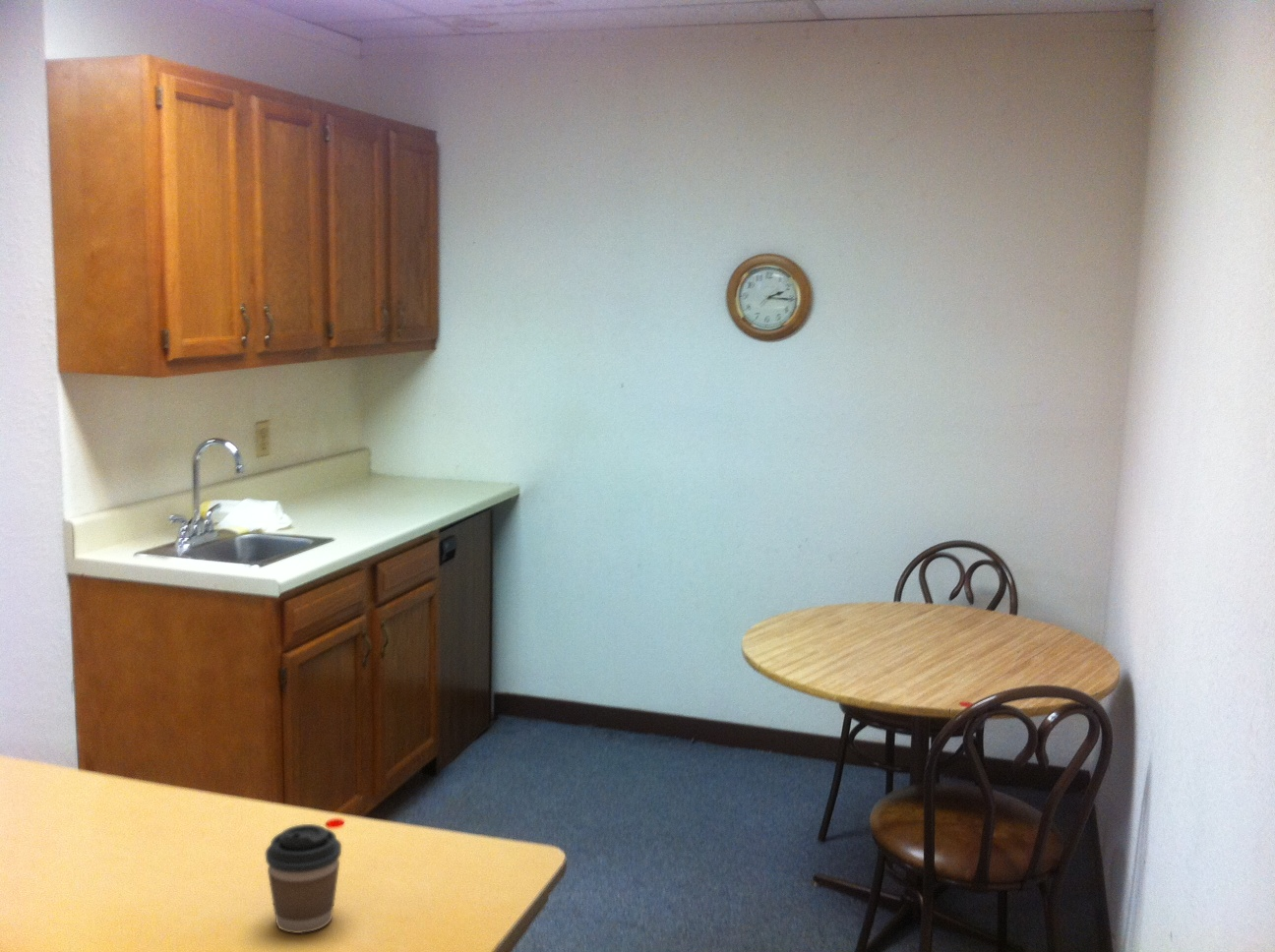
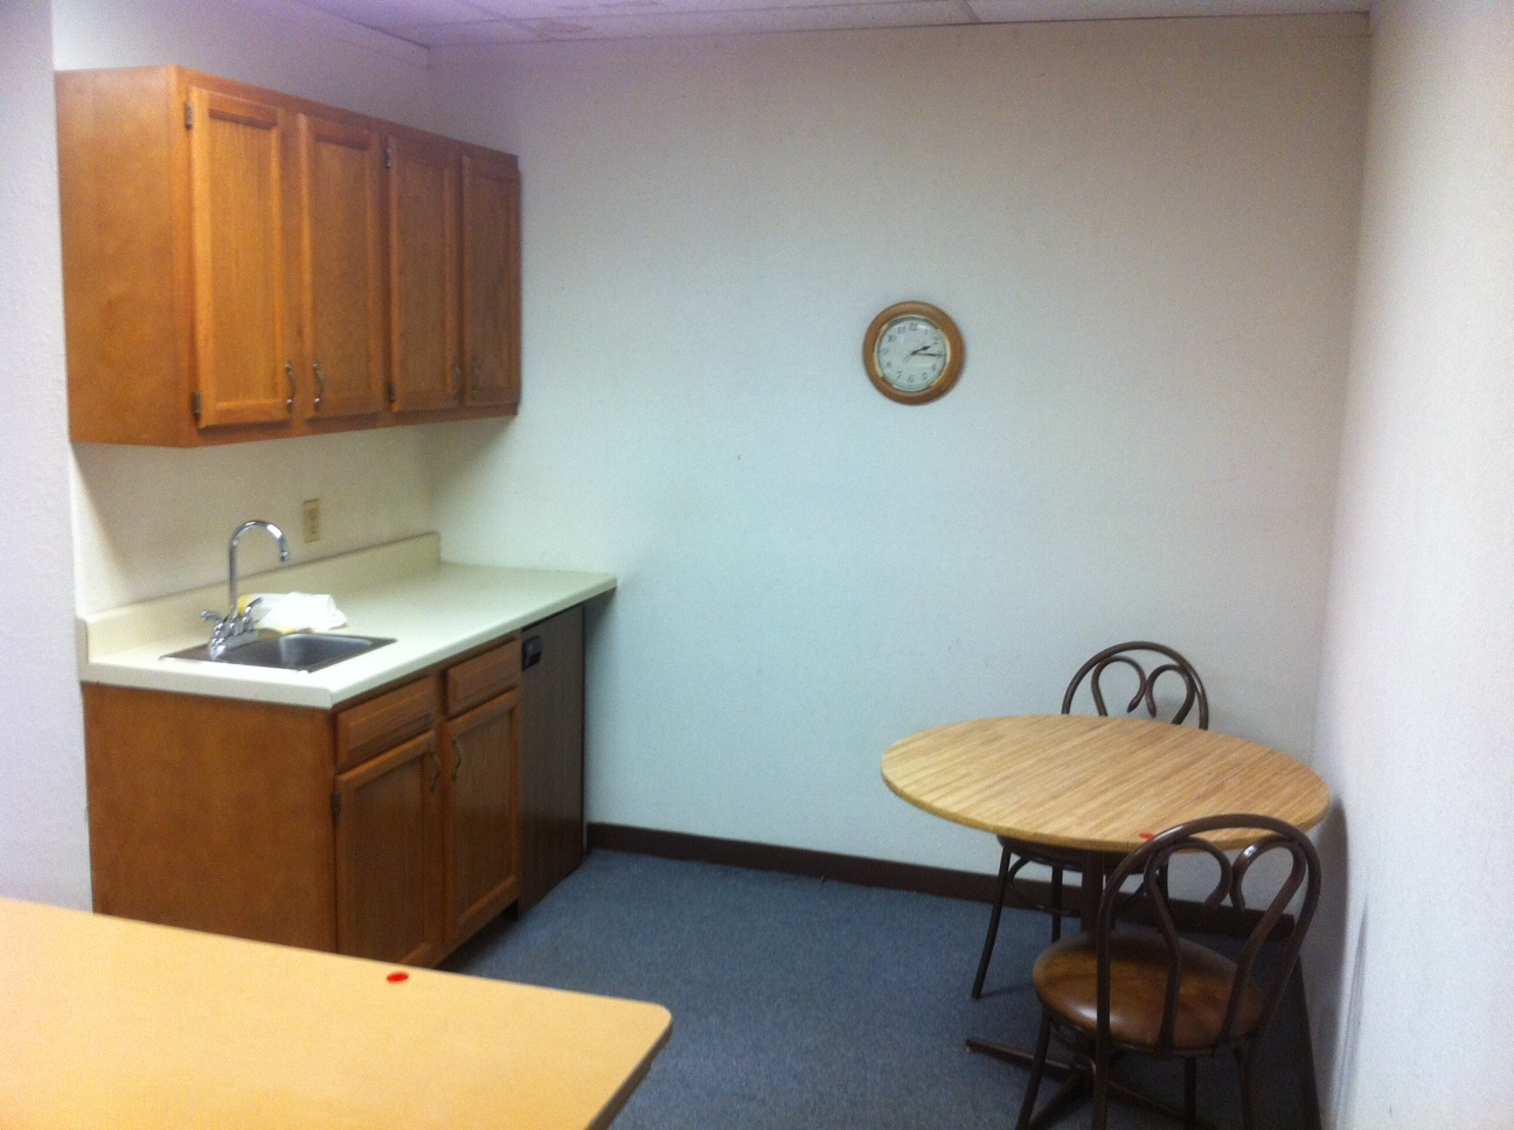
- coffee cup [265,823,342,934]
